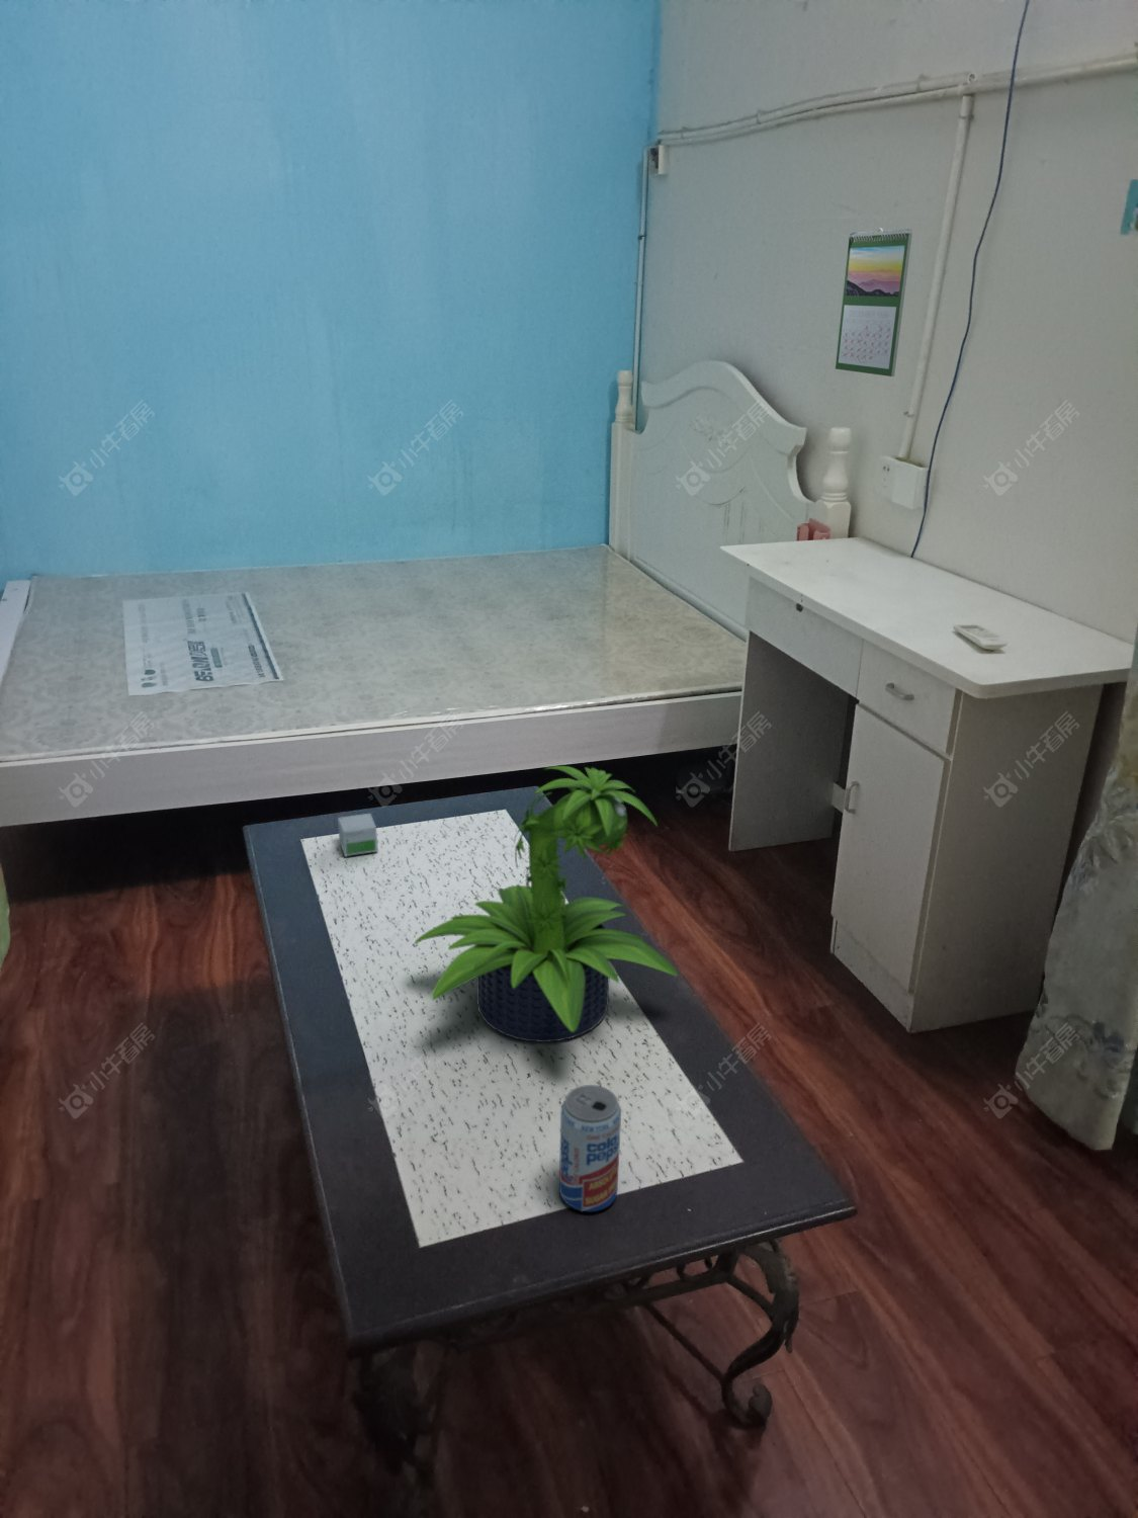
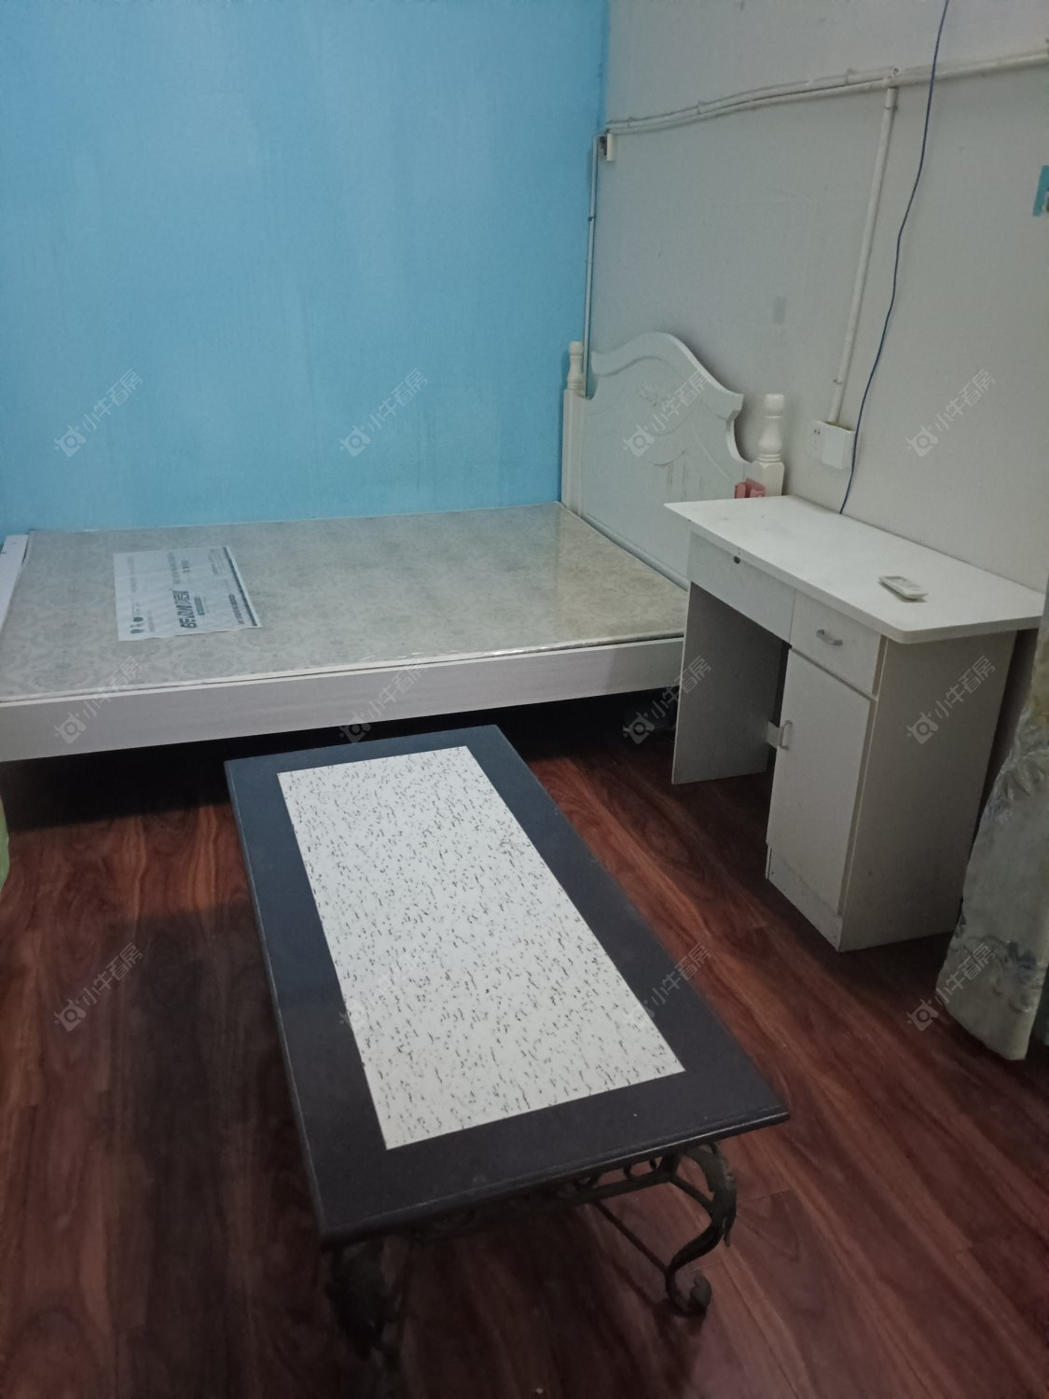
- calendar [834,227,913,378]
- small box [337,813,378,857]
- potted plant [412,765,679,1043]
- beverage can [558,1084,622,1212]
